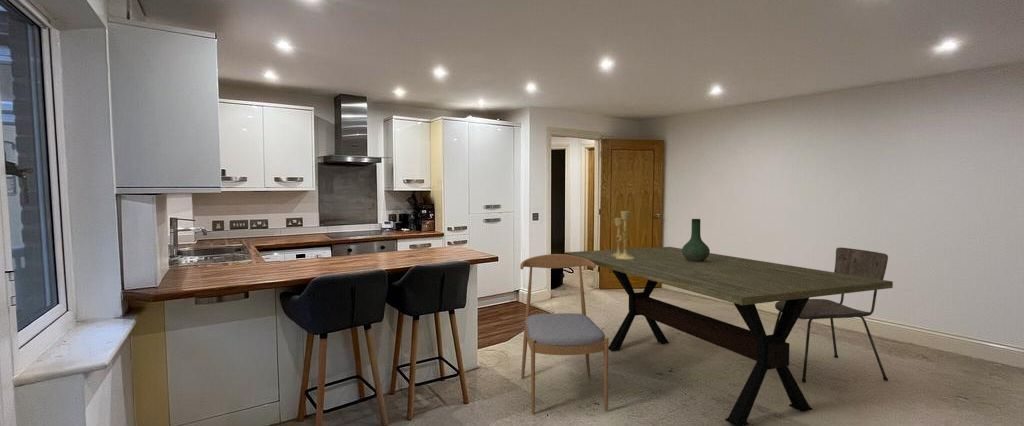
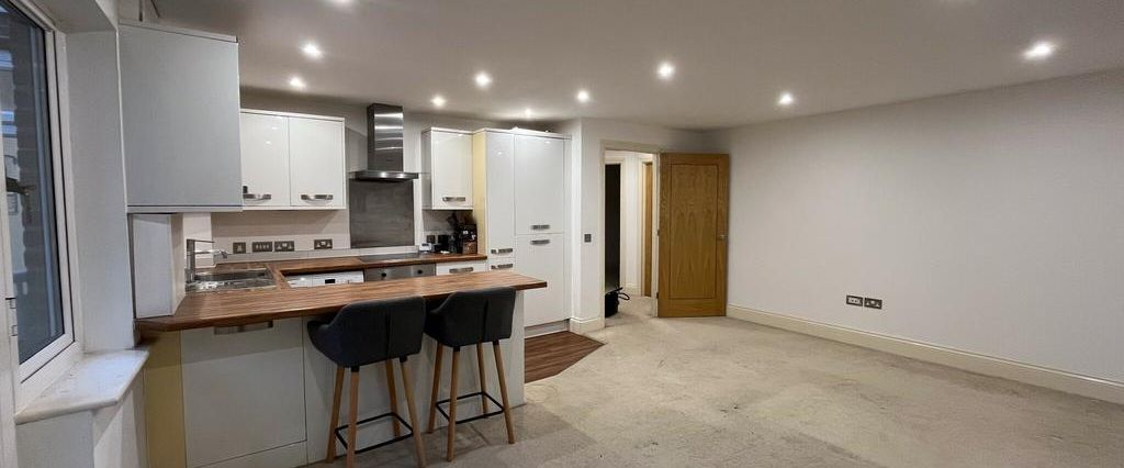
- dining chair [519,253,610,415]
- dining table [563,246,894,426]
- candlestick [611,210,634,259]
- dining chair [772,246,889,384]
- vase [681,218,711,262]
